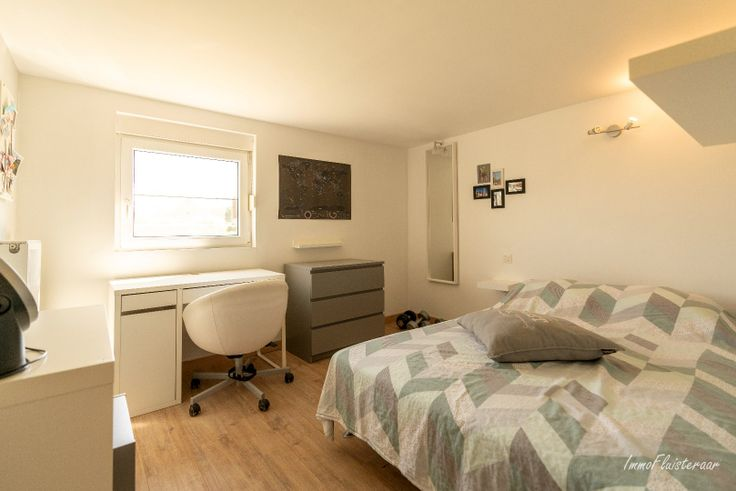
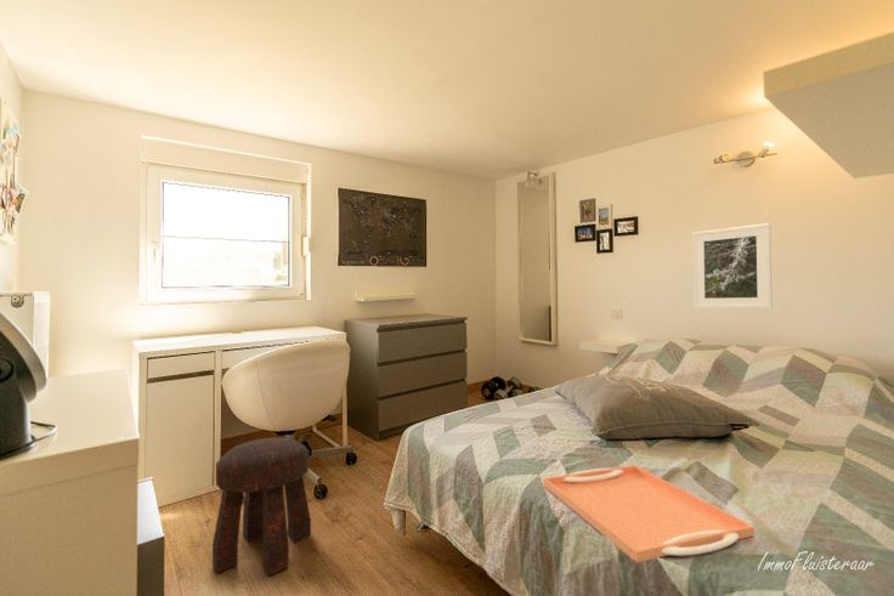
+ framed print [691,222,774,310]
+ stool [211,436,312,577]
+ serving tray [542,464,756,563]
